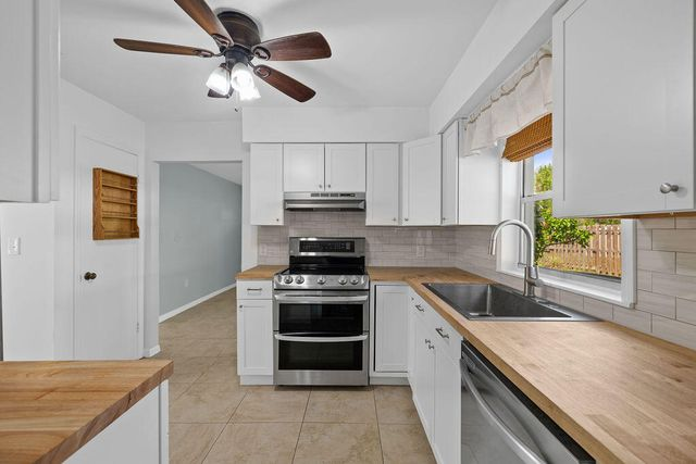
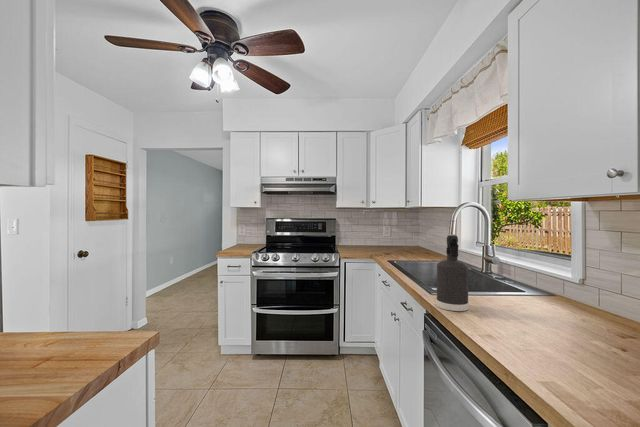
+ spray bottle [435,234,470,312]
